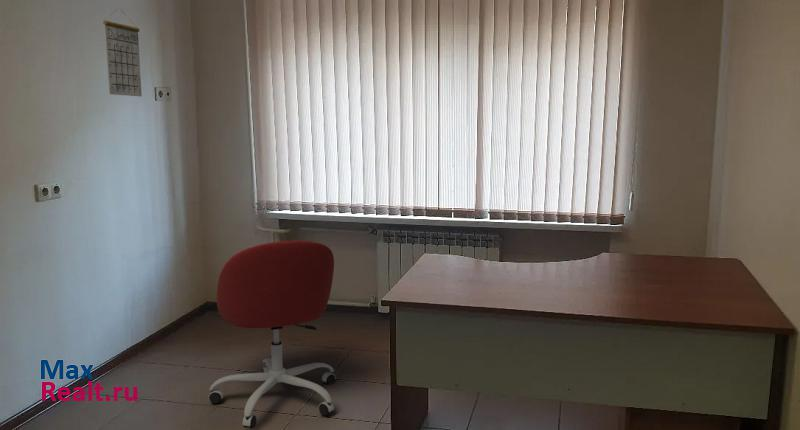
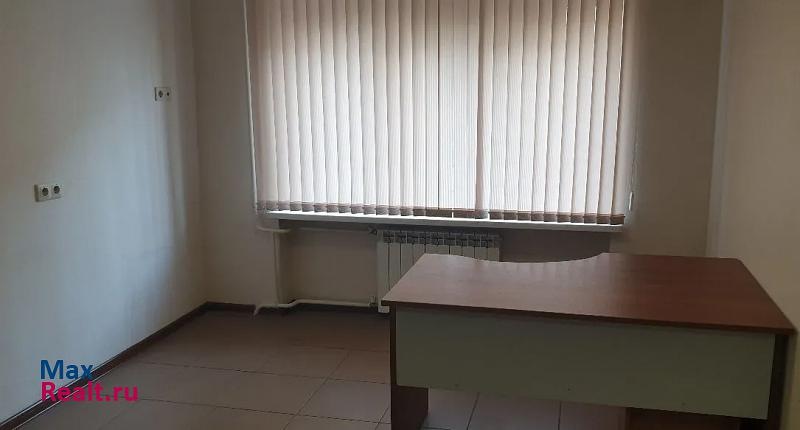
- calendar [102,9,143,98]
- office chair [208,240,337,430]
